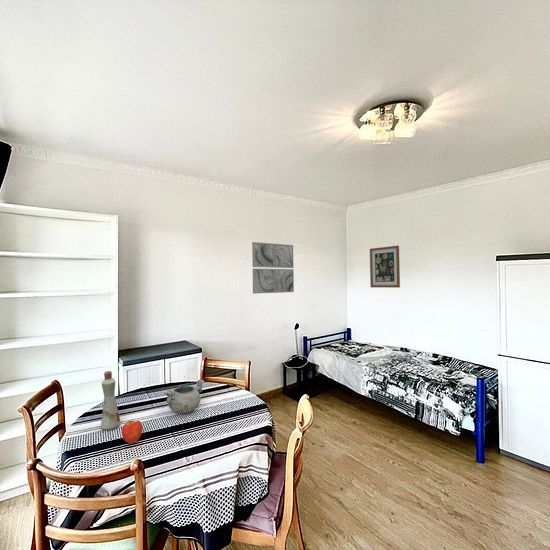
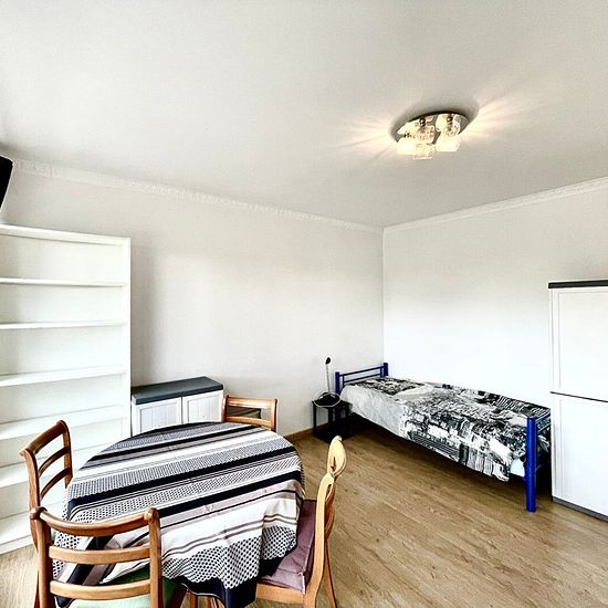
- bottle [100,370,121,431]
- decorative bowl [164,378,205,414]
- wall art [251,241,295,294]
- apple [121,419,143,444]
- wall art [369,245,401,289]
